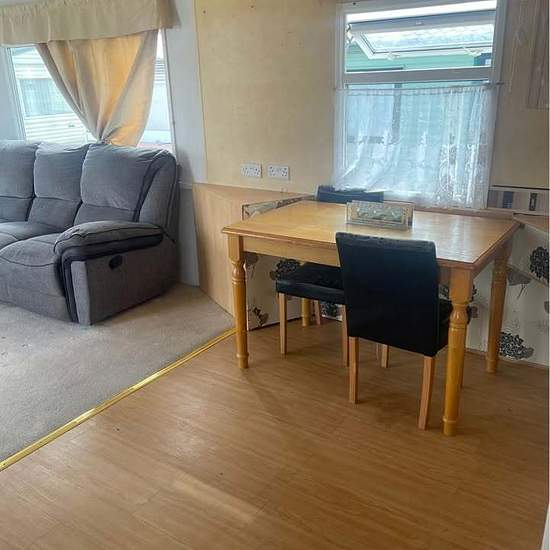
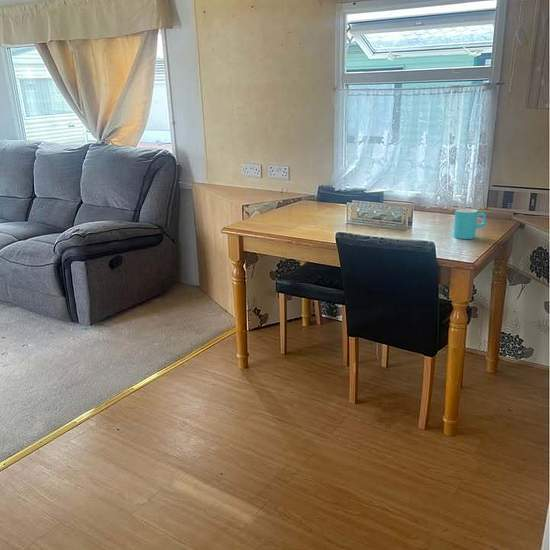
+ cup [453,208,487,240]
